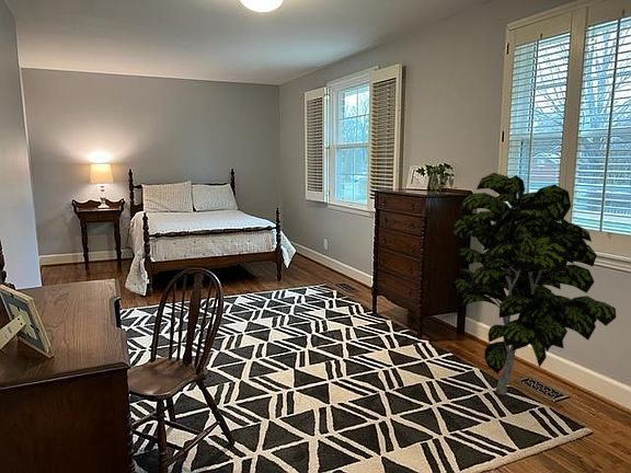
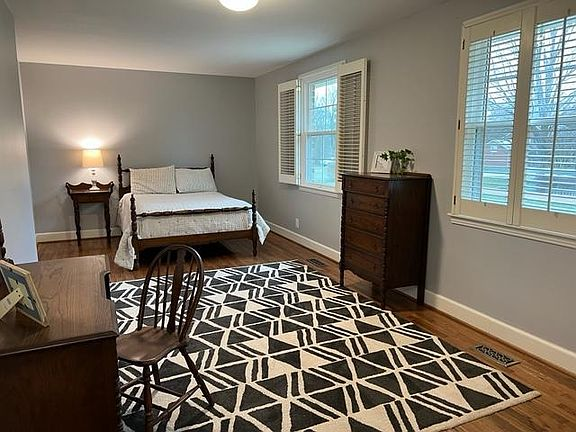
- indoor plant [450,172,617,396]
